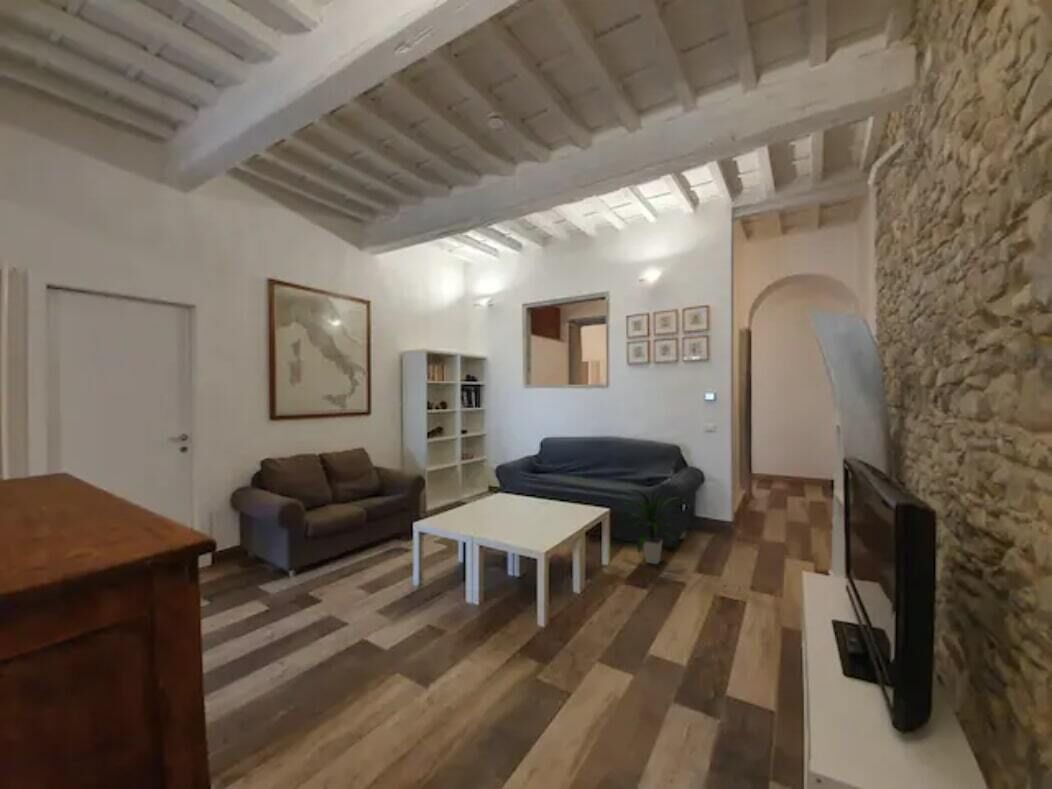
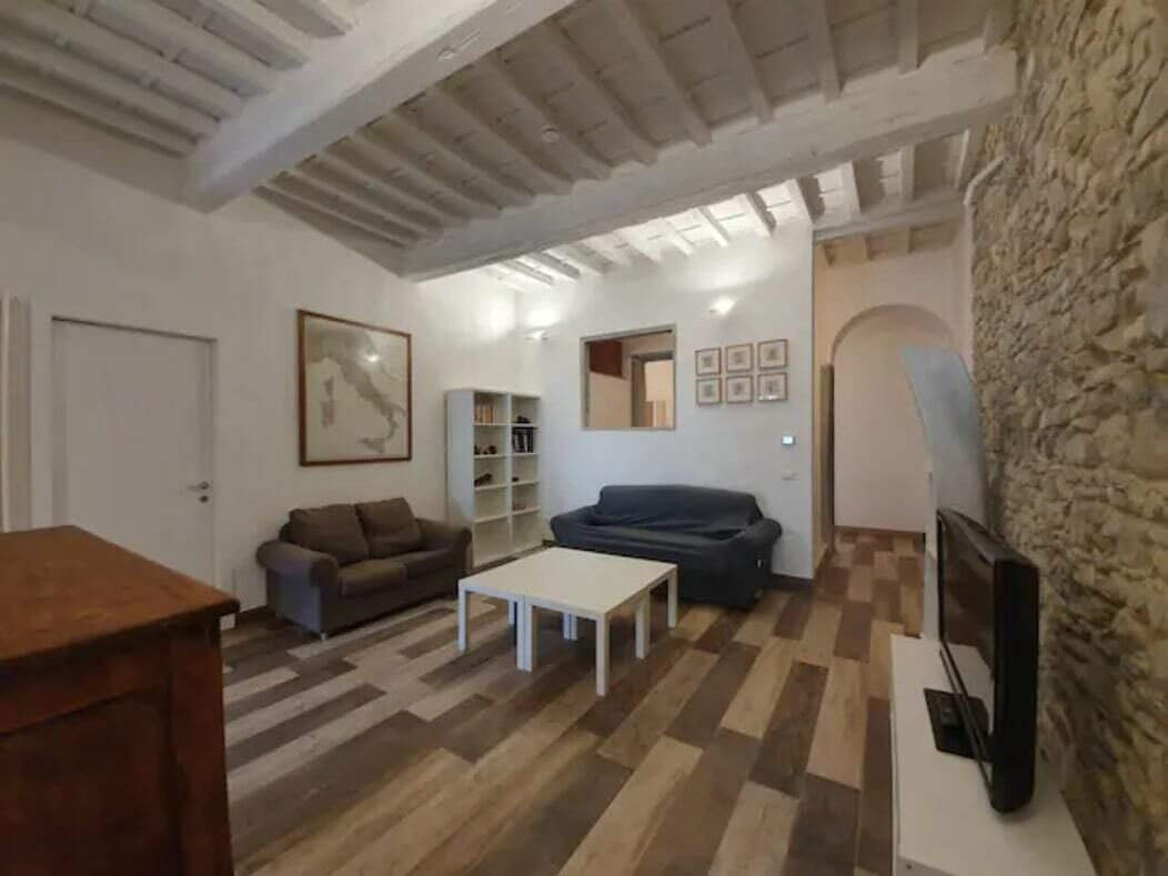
- indoor plant [625,483,682,565]
